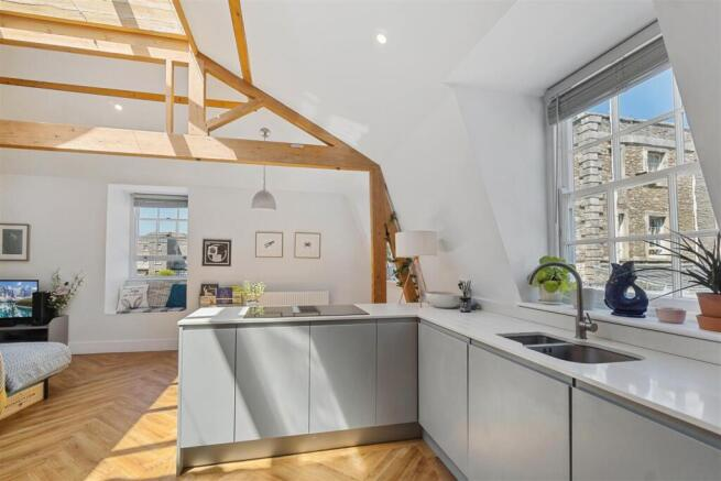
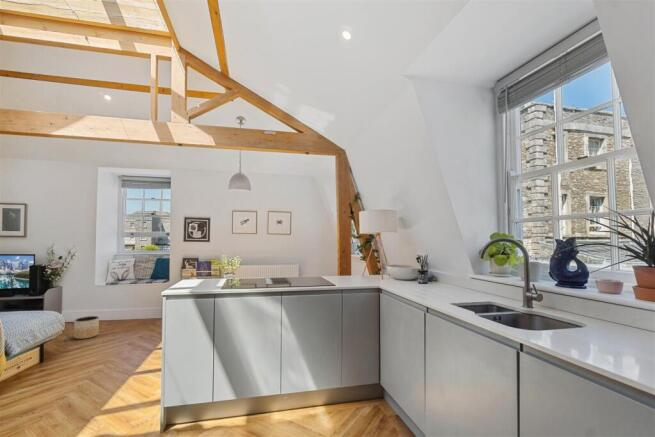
+ planter [73,315,100,340]
